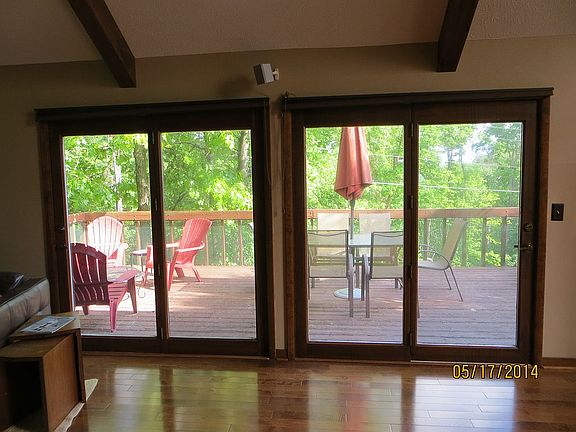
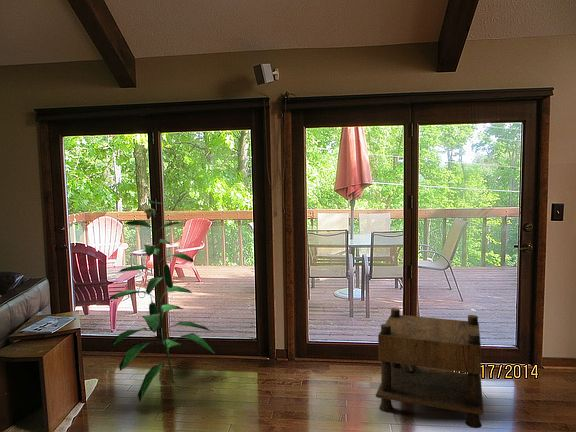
+ decorative plant [108,198,217,402]
+ nightstand [375,307,485,429]
